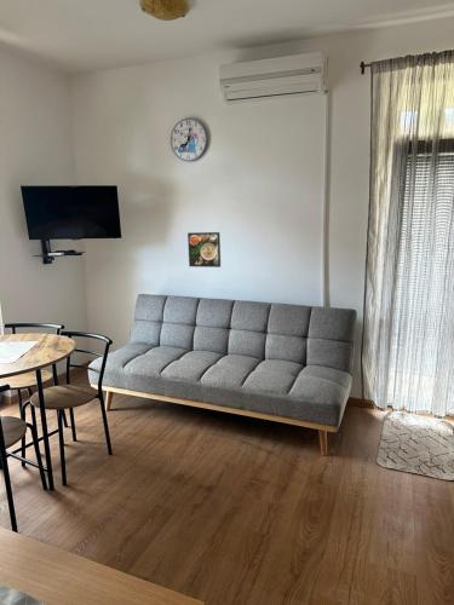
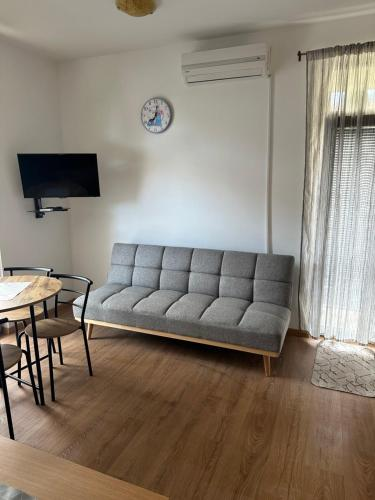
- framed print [186,231,222,269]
